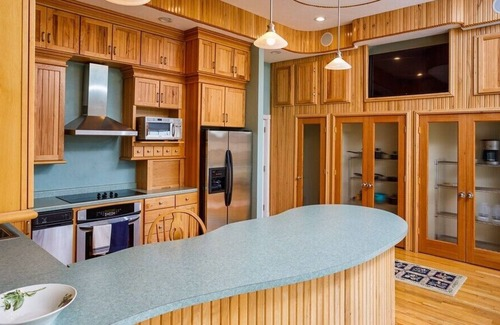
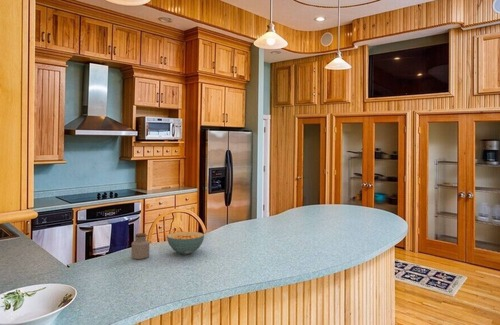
+ cereal bowl [166,231,205,256]
+ jar [130,232,151,260]
